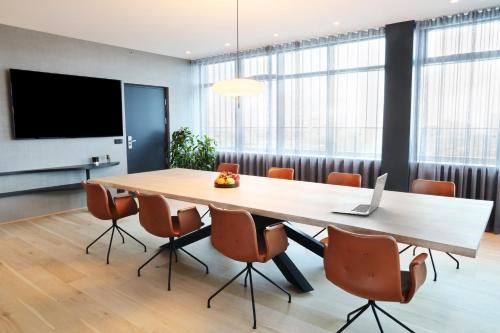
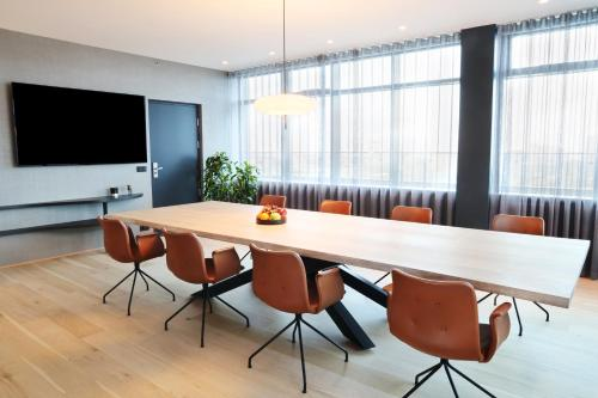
- laptop [330,172,389,216]
